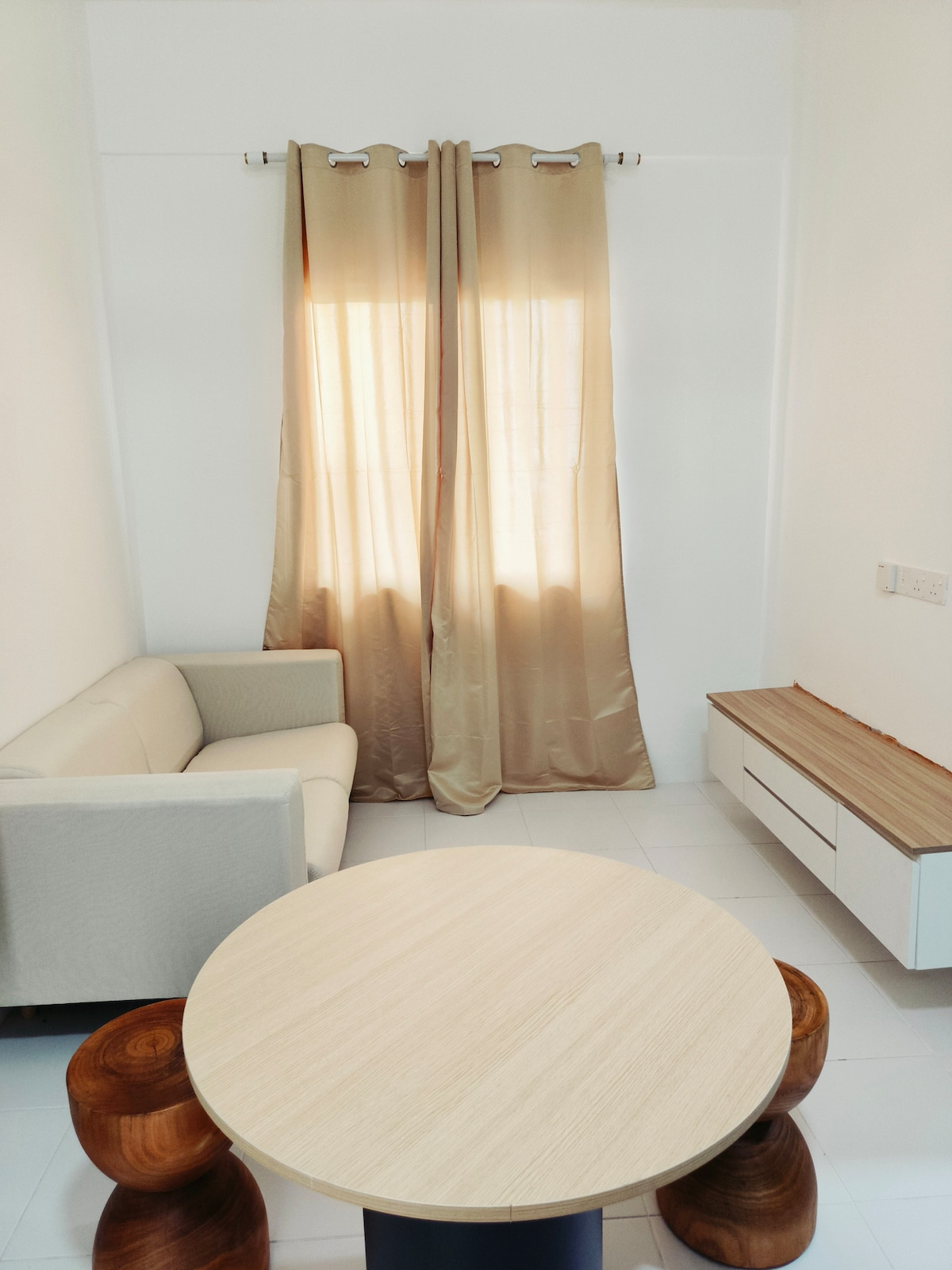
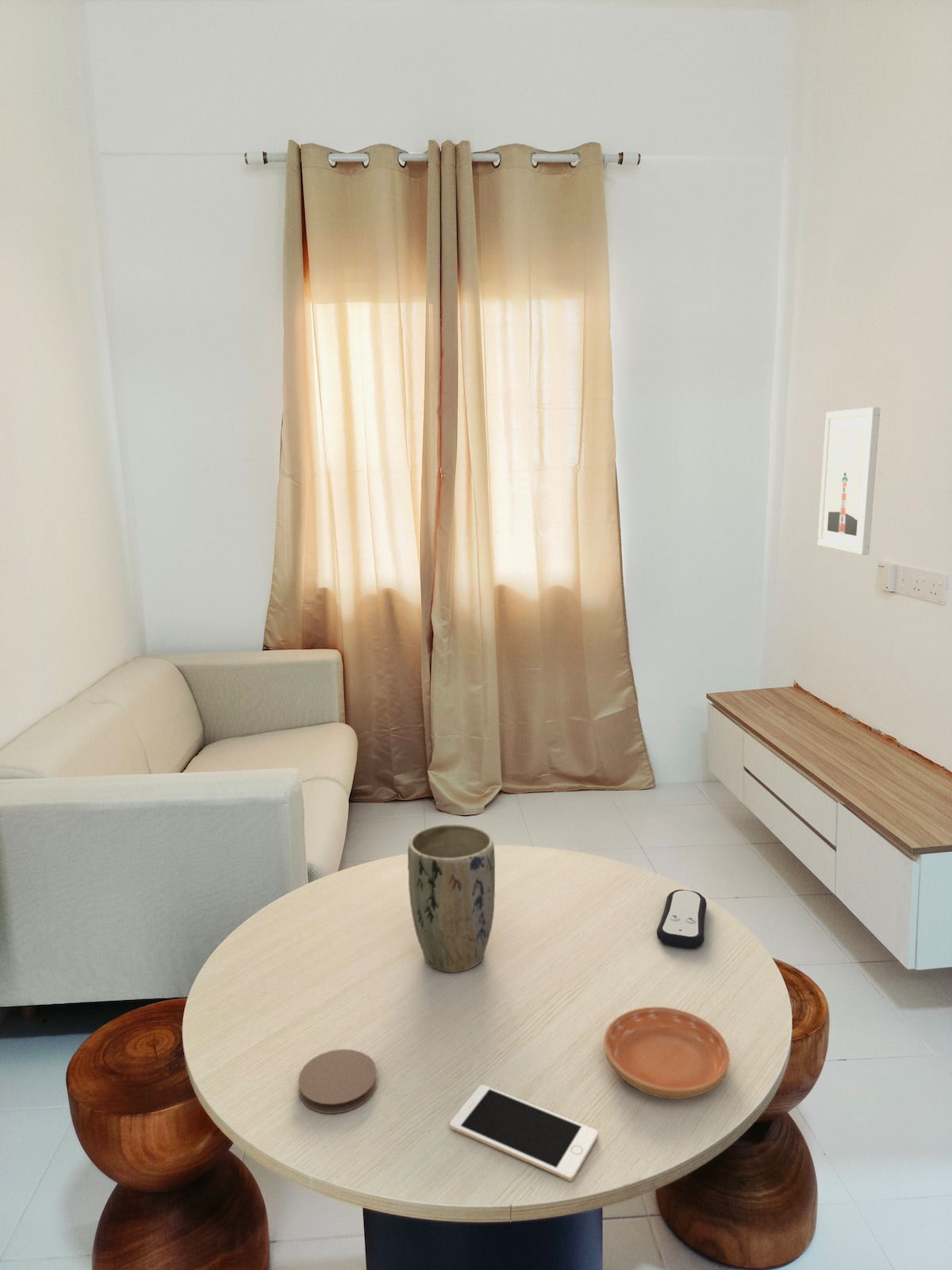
+ plant pot [407,823,496,973]
+ remote control [656,889,708,949]
+ cell phone [449,1084,599,1182]
+ coaster [298,1049,378,1114]
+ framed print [817,406,881,556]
+ saucer [603,1006,731,1100]
